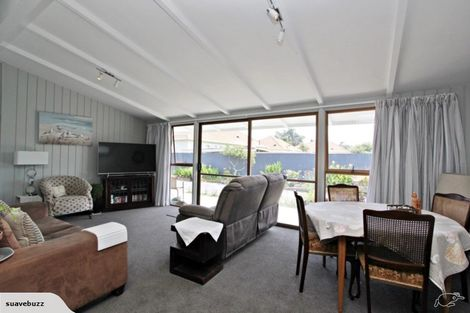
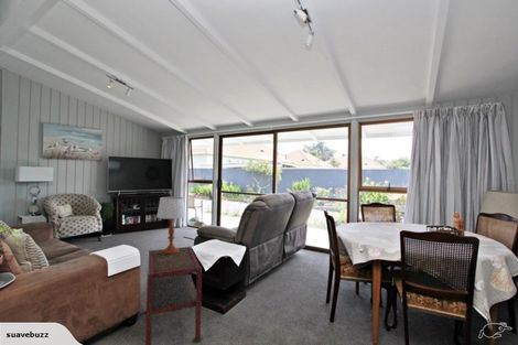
+ side table [144,246,203,345]
+ table lamp [155,196,187,255]
